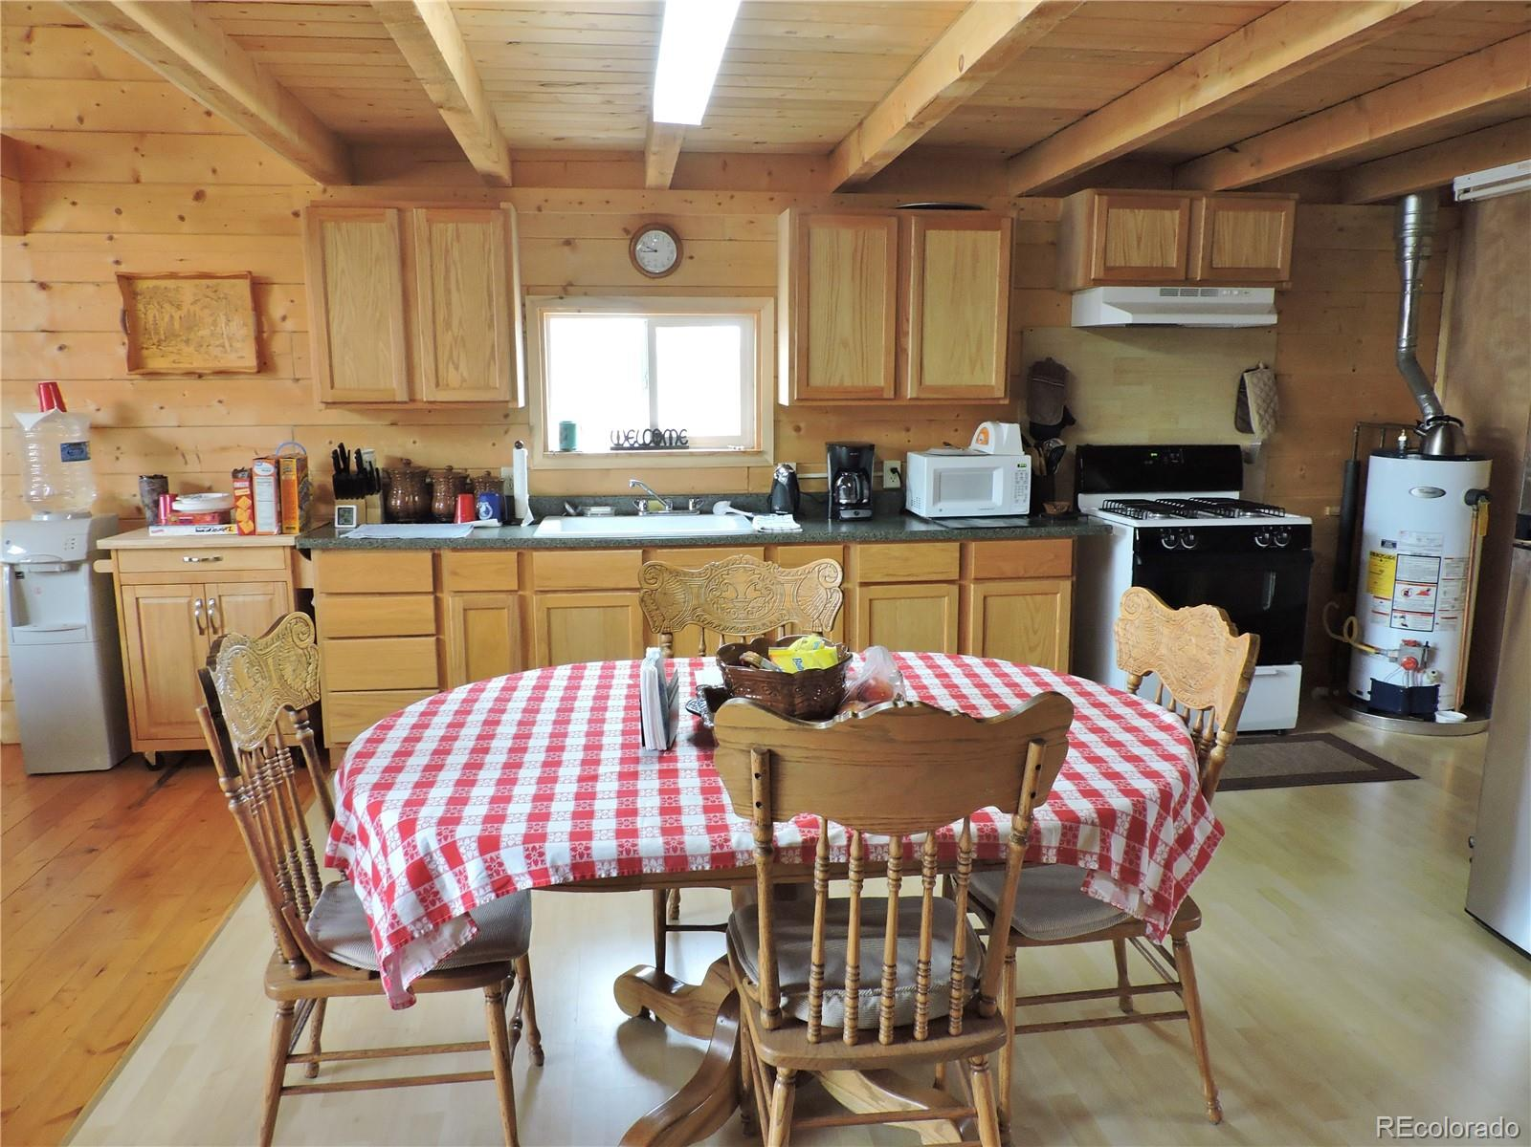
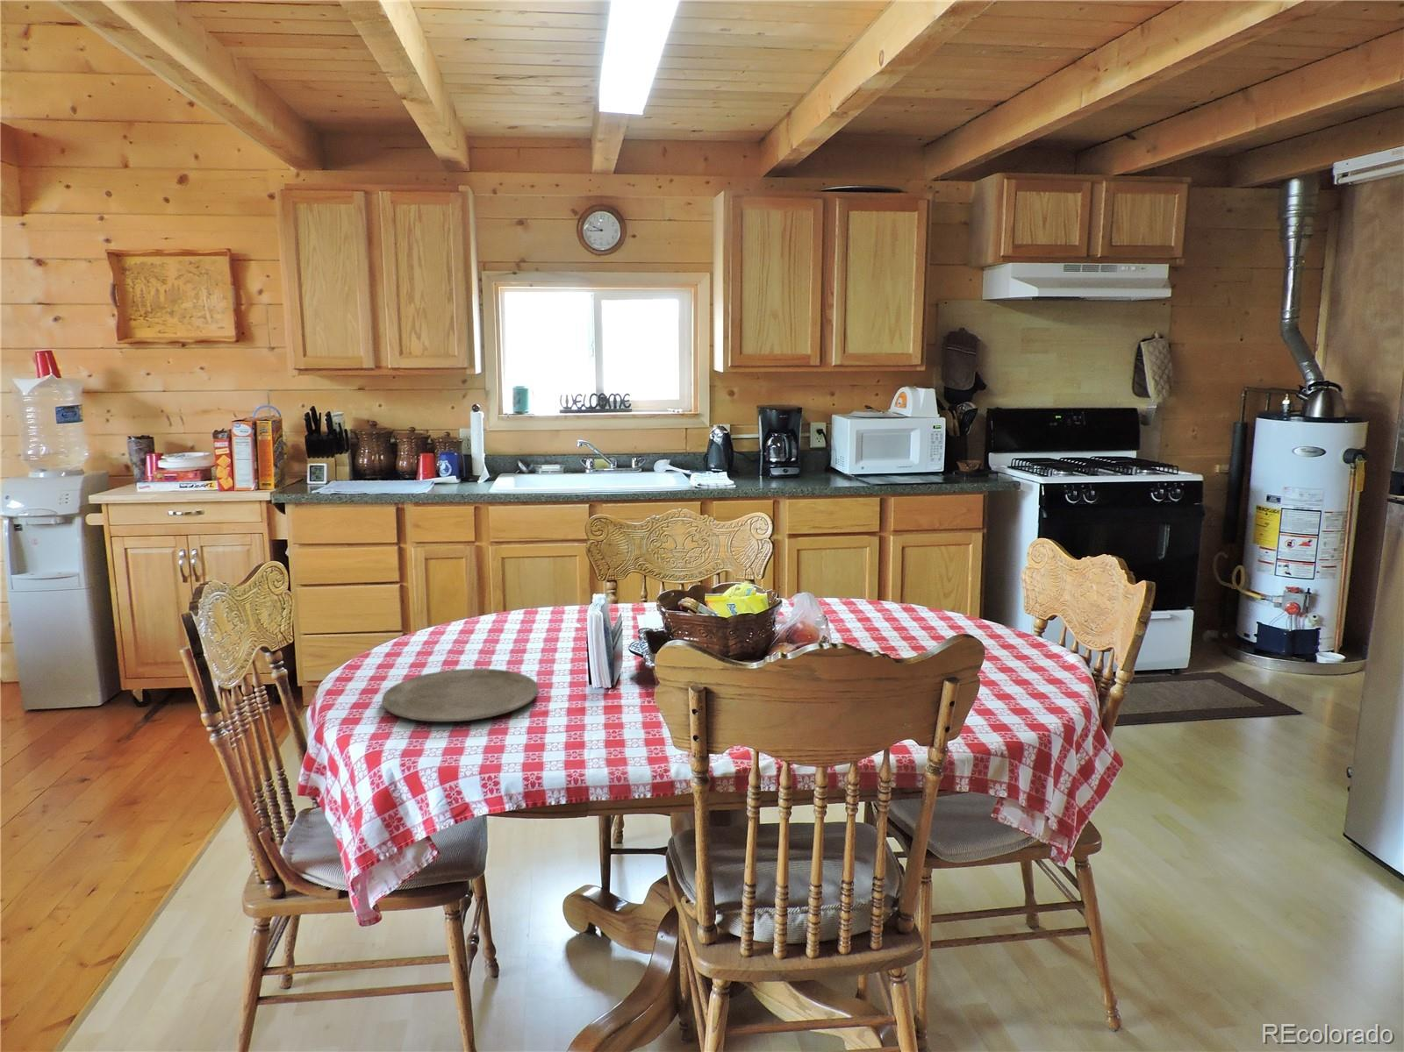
+ plate [380,669,539,723]
